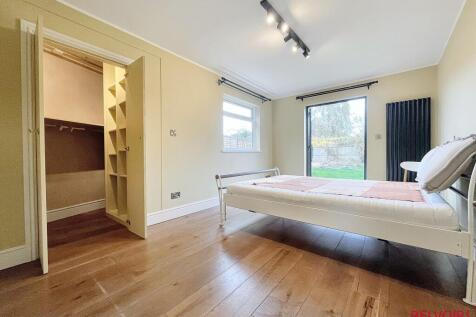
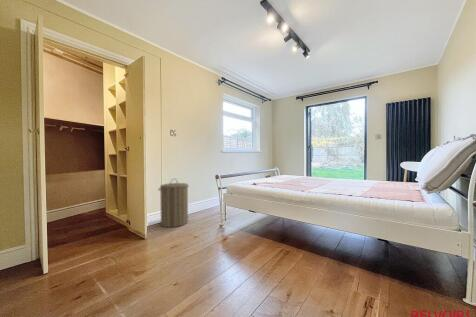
+ laundry hamper [158,178,189,228]
